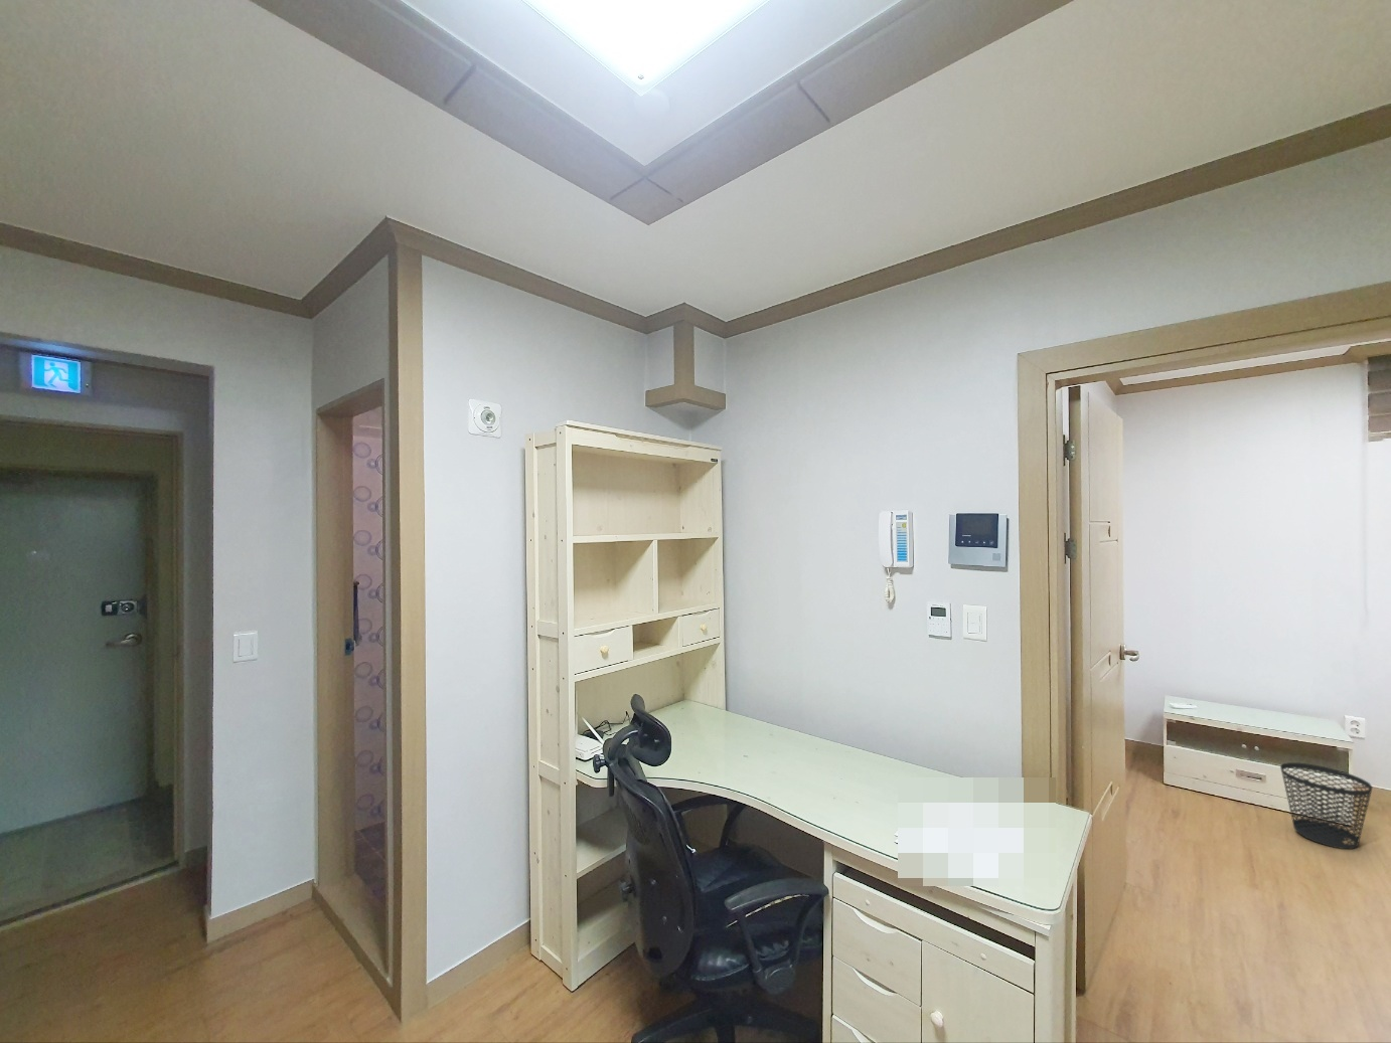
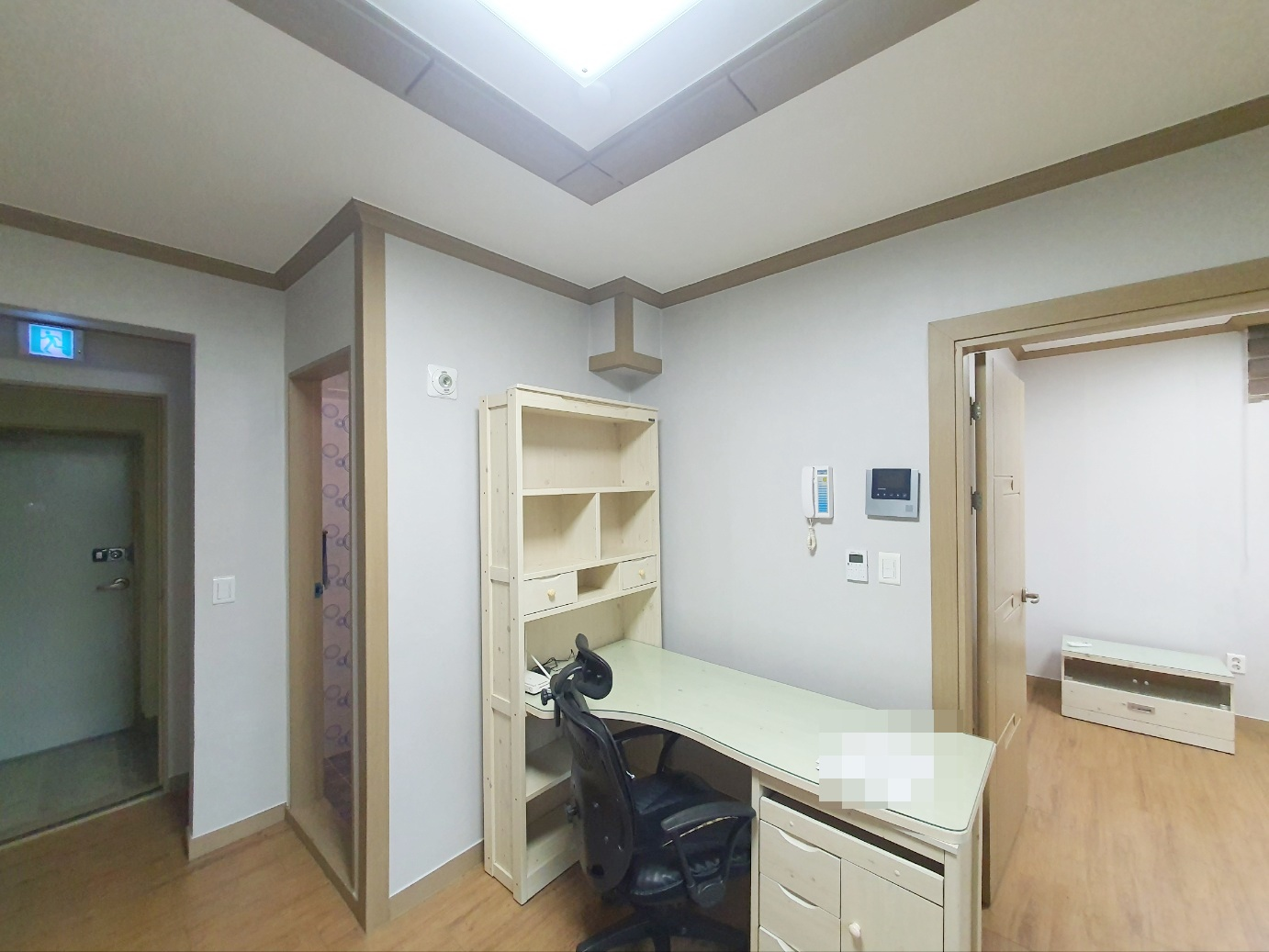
- wastebasket [1279,761,1373,850]
